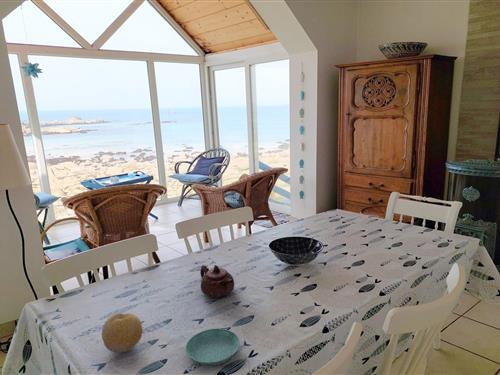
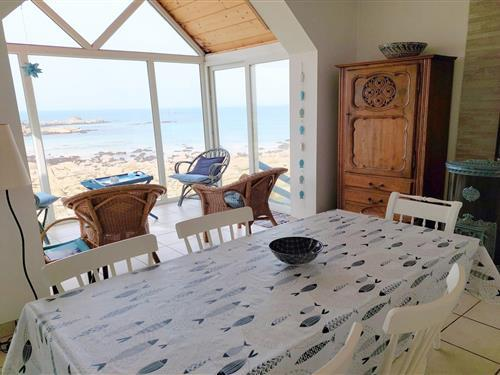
- teapot [199,264,235,299]
- fruit [101,312,144,354]
- saucer [185,328,241,367]
